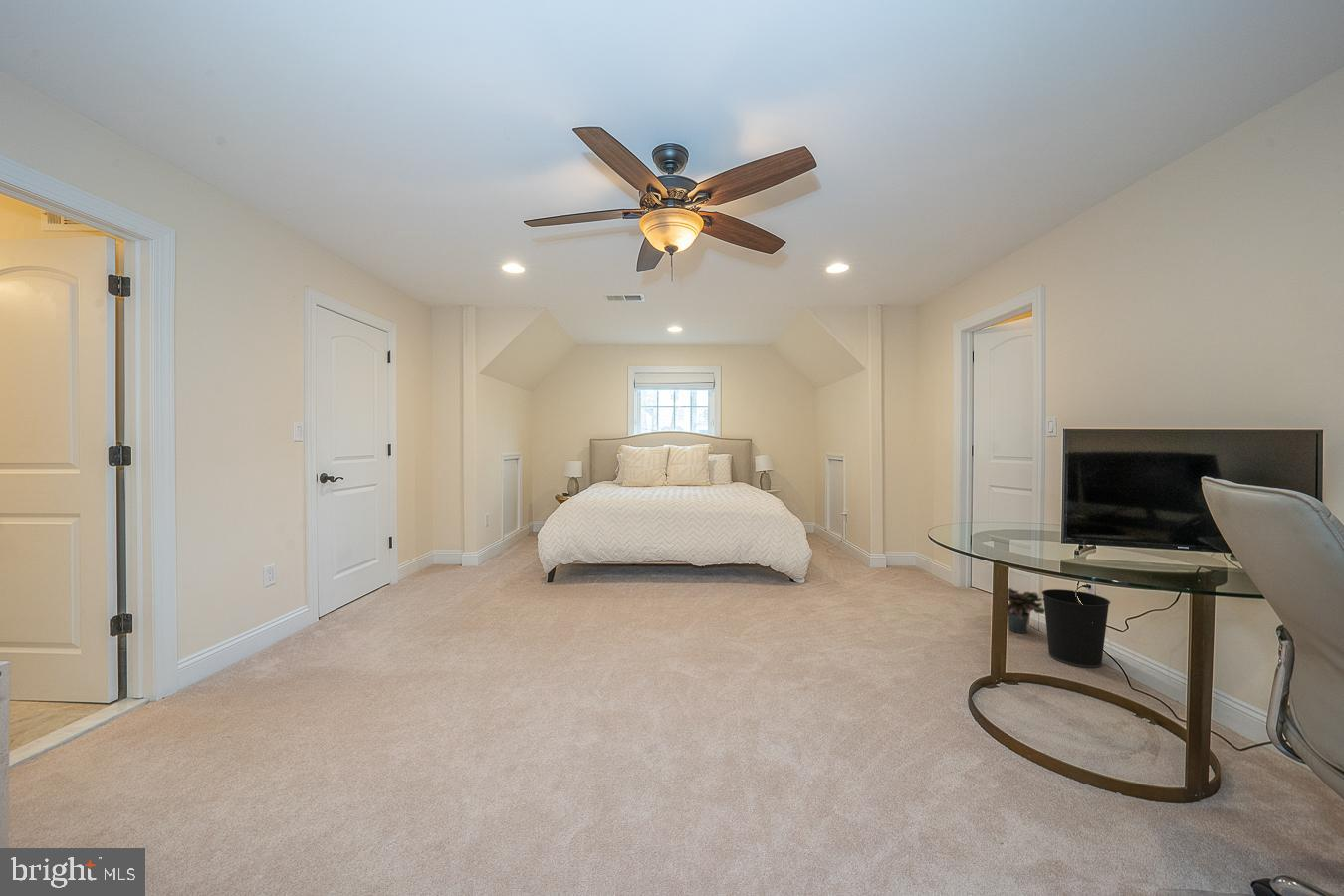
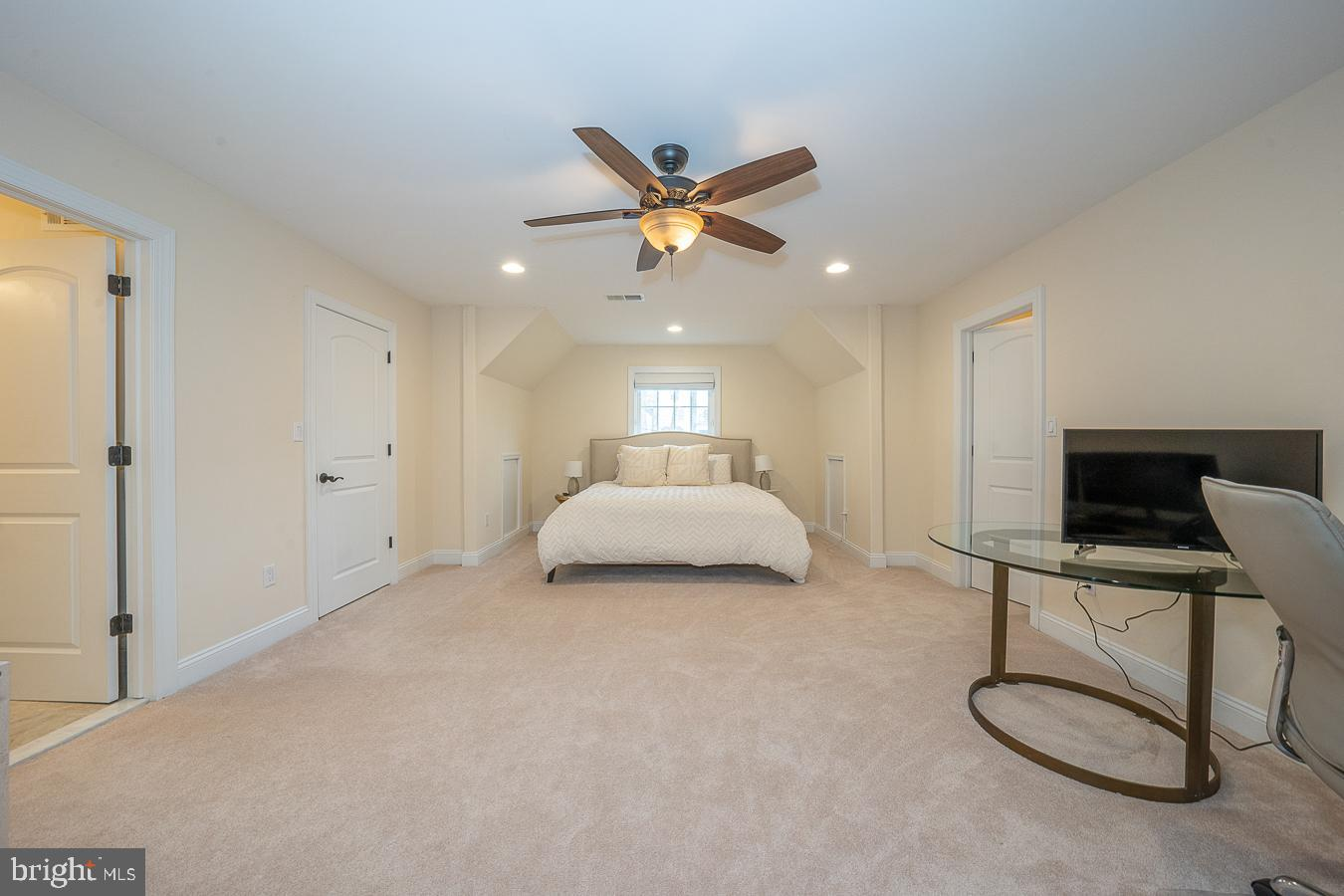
- wastebasket [1041,588,1111,669]
- potted plant [1007,587,1045,634]
